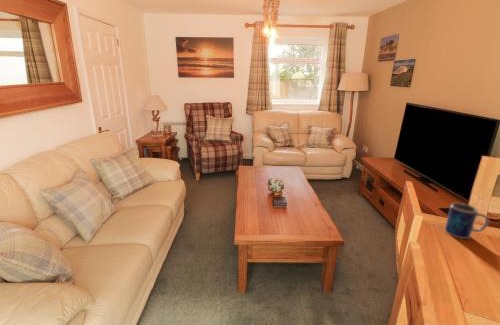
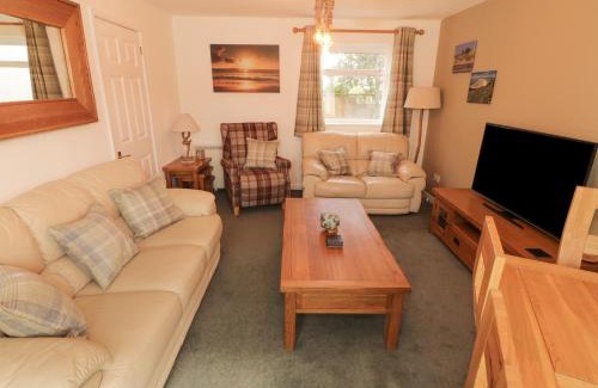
- mug [444,202,490,240]
